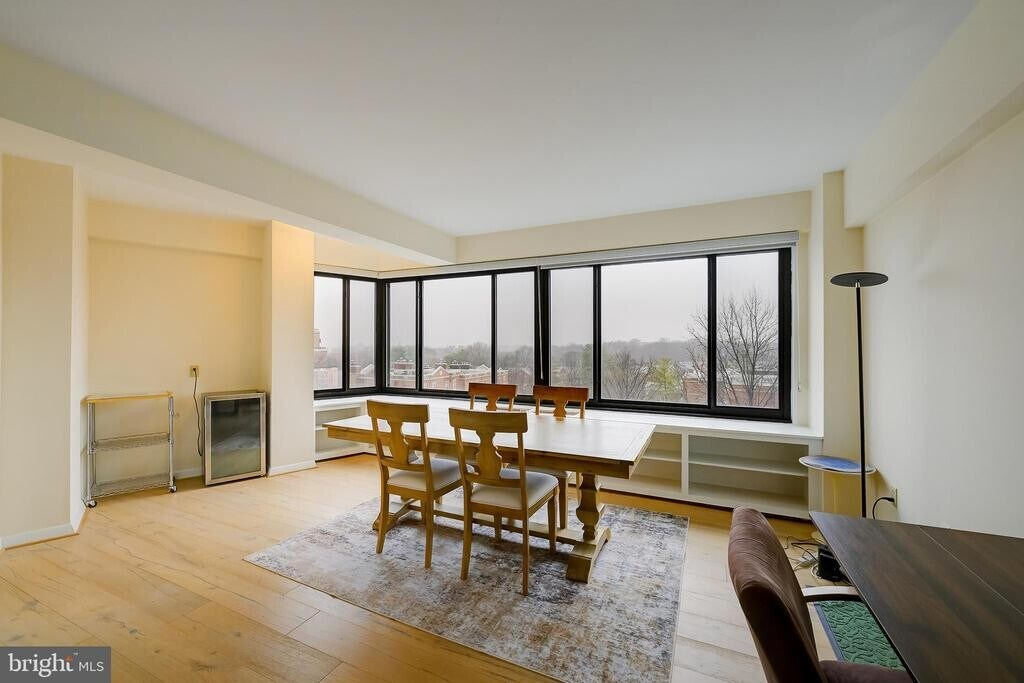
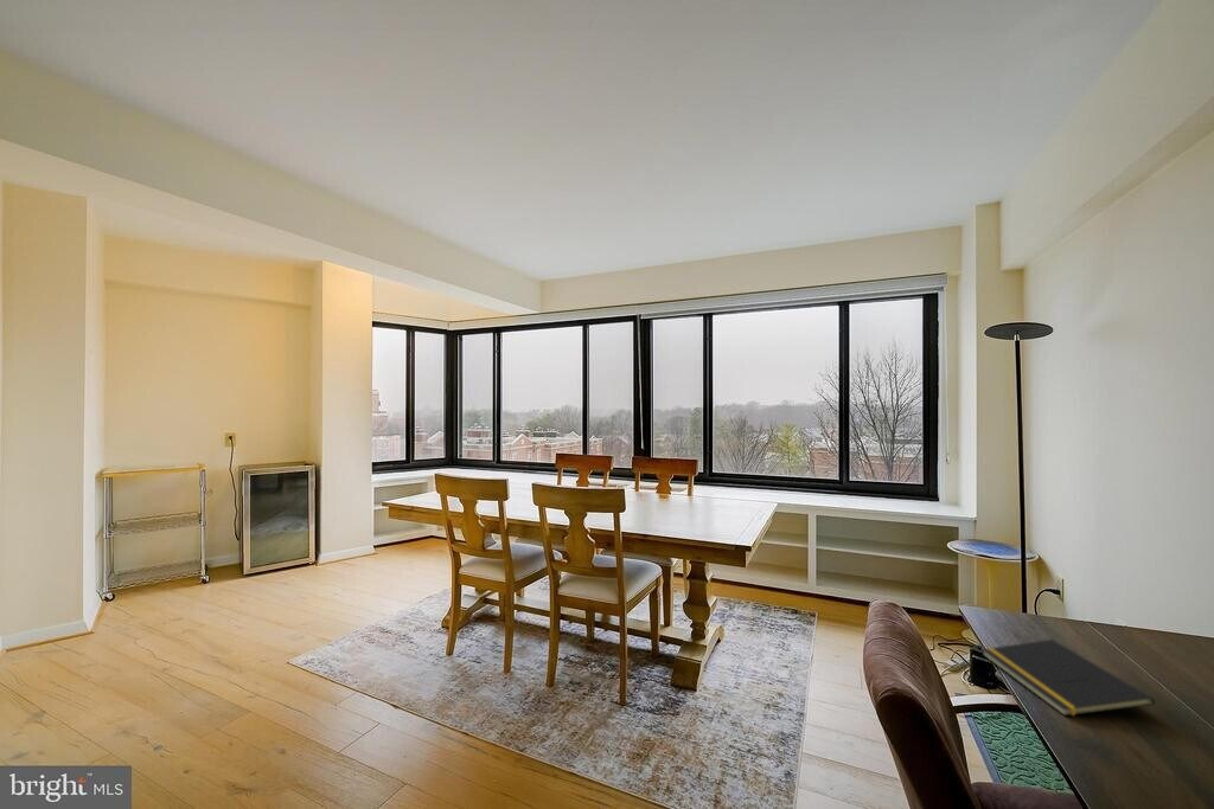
+ notepad [980,638,1156,717]
